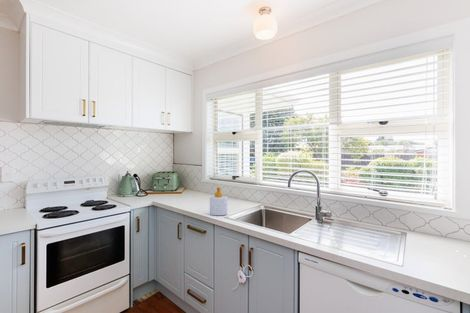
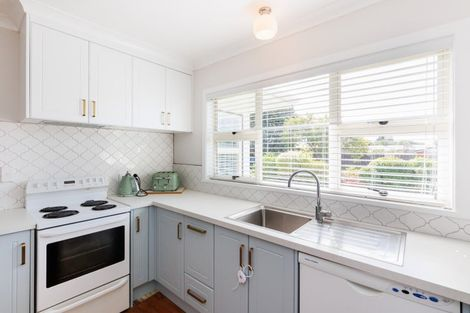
- soap bottle [209,186,228,216]
